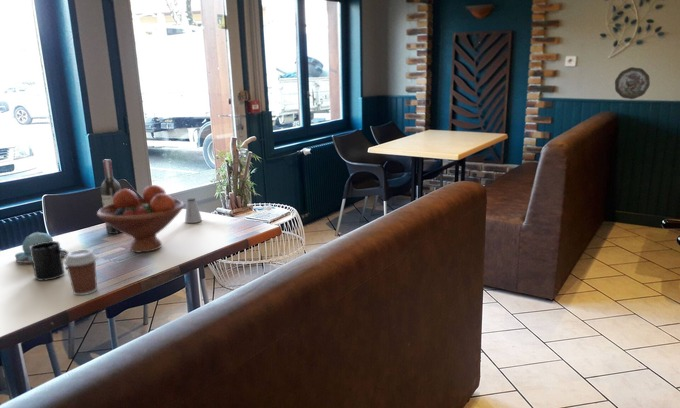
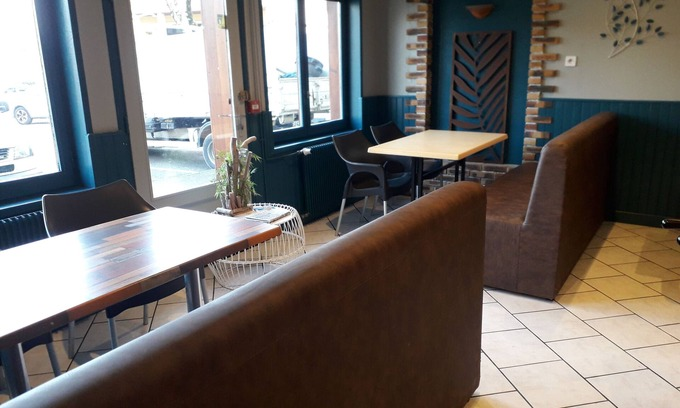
- fruit bowl [96,184,185,253]
- wine bottle [100,158,122,235]
- saltshaker [184,197,203,224]
- mug [30,240,69,282]
- decorative plate [614,66,651,100]
- candle [14,230,66,264]
- coffee cup [62,249,99,296]
